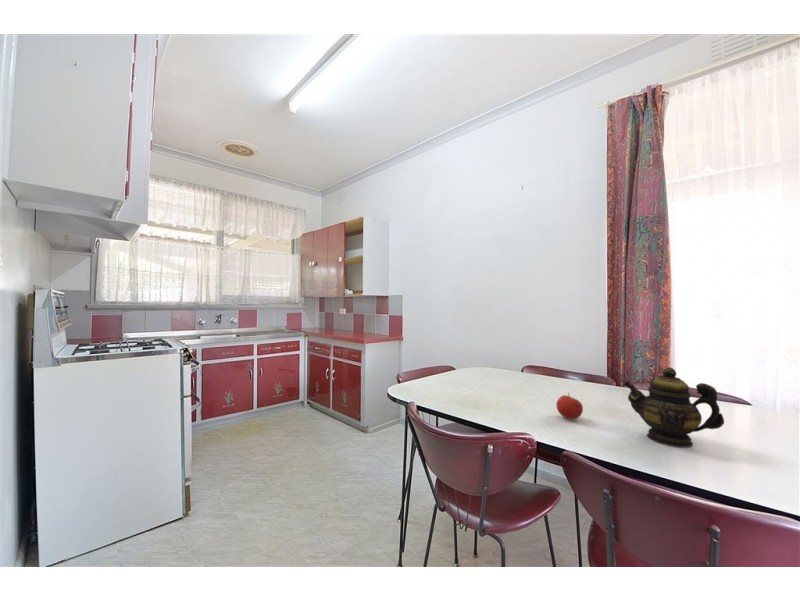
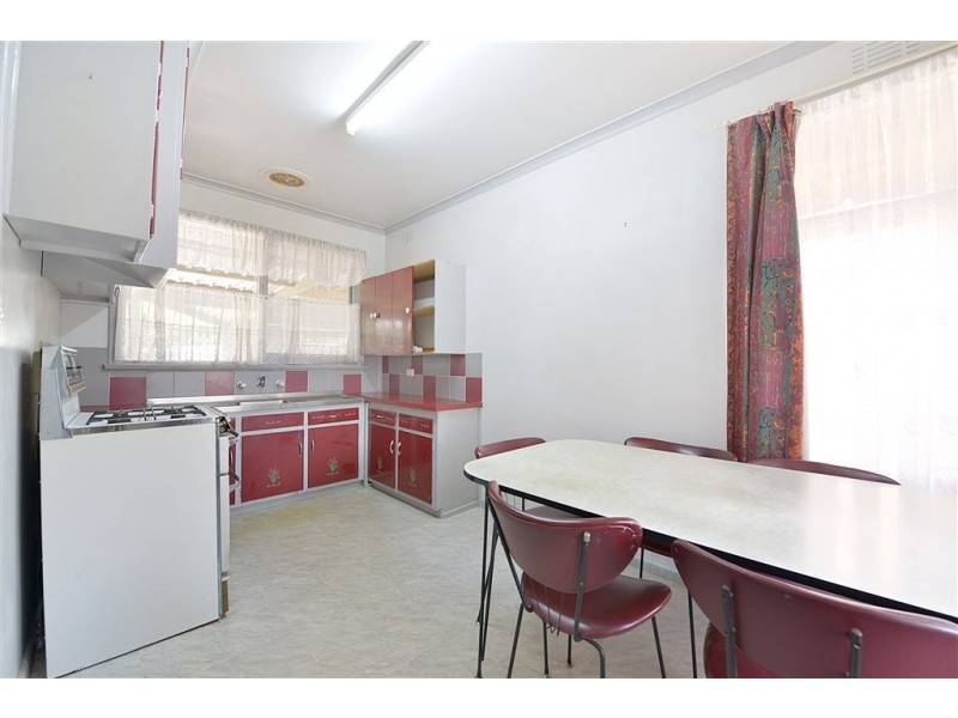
- fruit [555,392,584,420]
- teapot [622,366,725,448]
